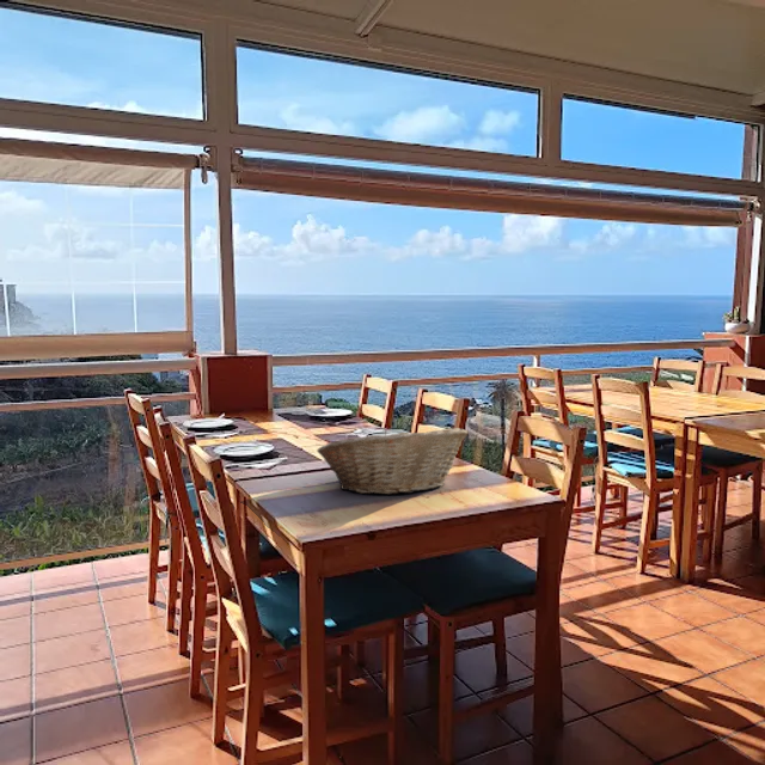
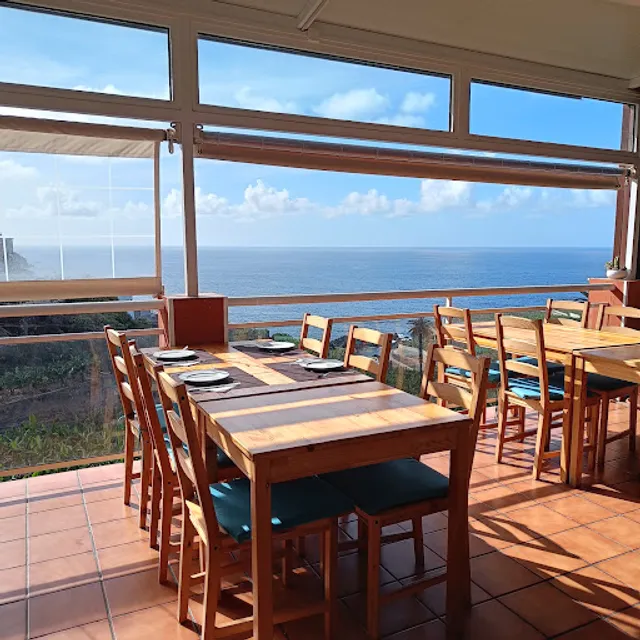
- fruit basket [316,427,470,496]
